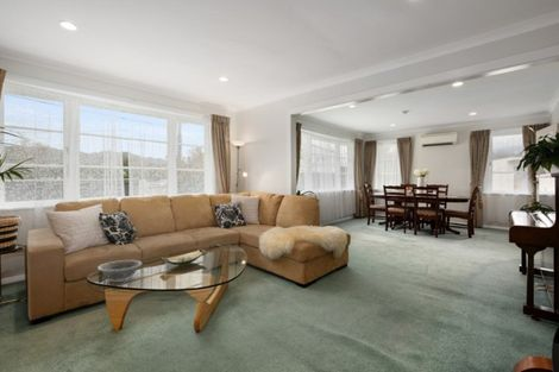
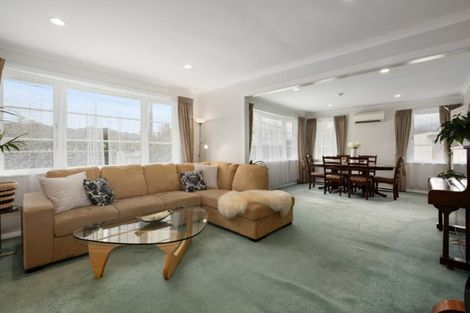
- decorative bowl [96,259,143,283]
